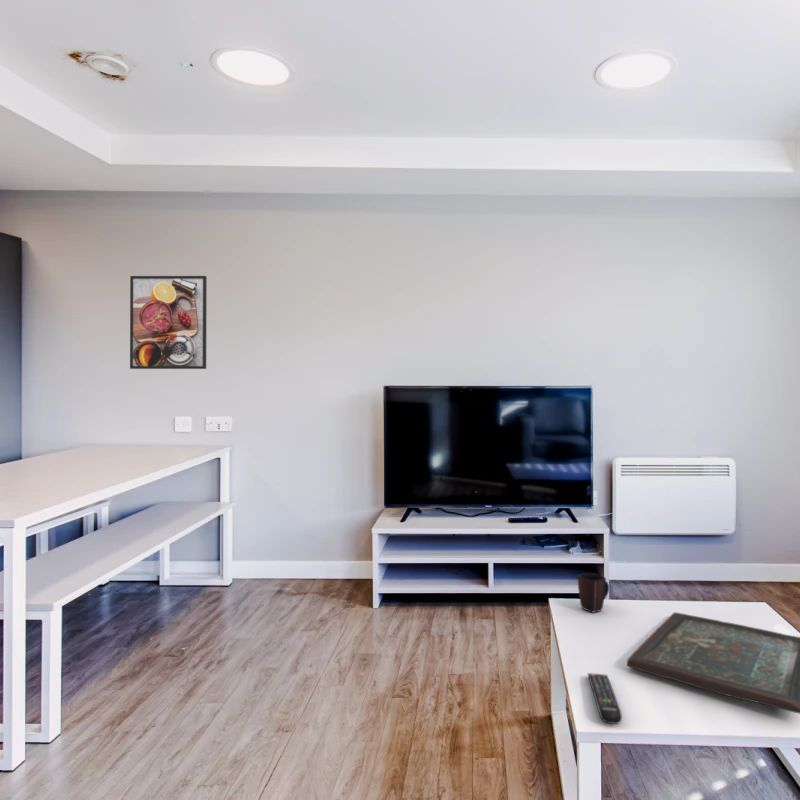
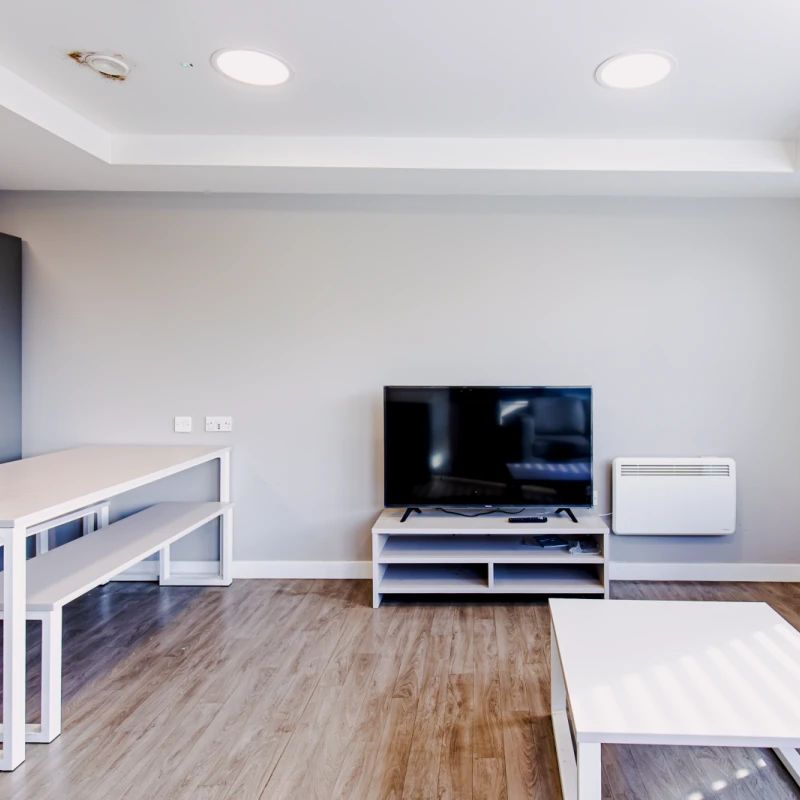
- mug [576,572,610,613]
- remote control [587,672,623,725]
- board game [626,611,800,715]
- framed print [129,275,208,370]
